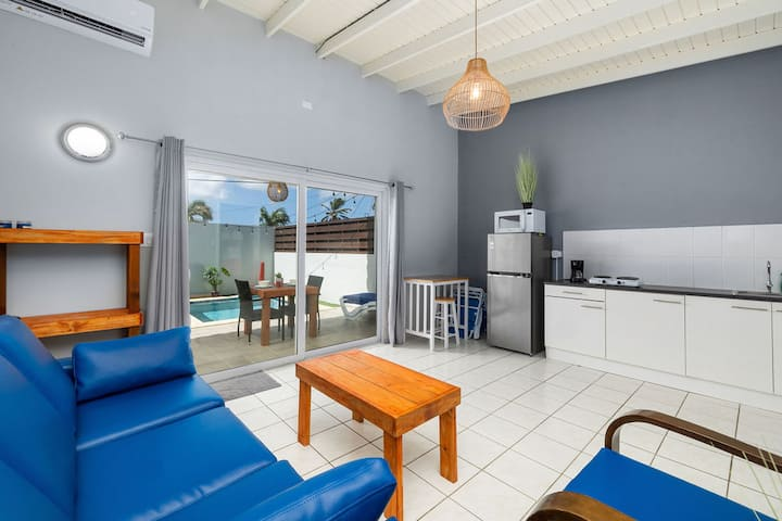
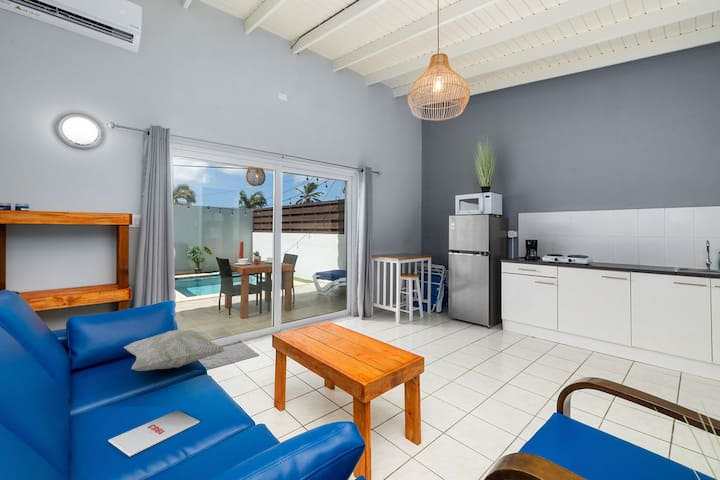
+ magazine [107,409,201,458]
+ decorative pillow [123,329,226,372]
